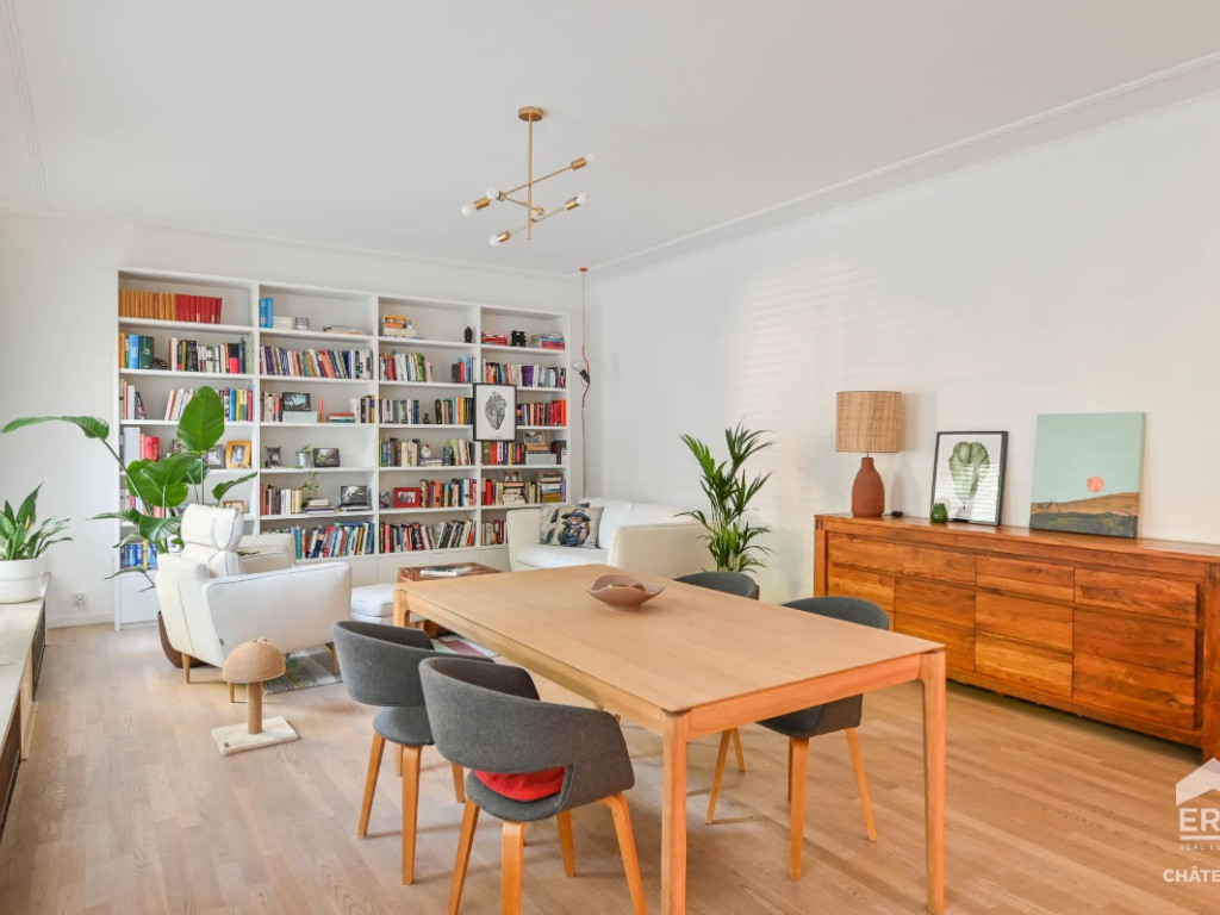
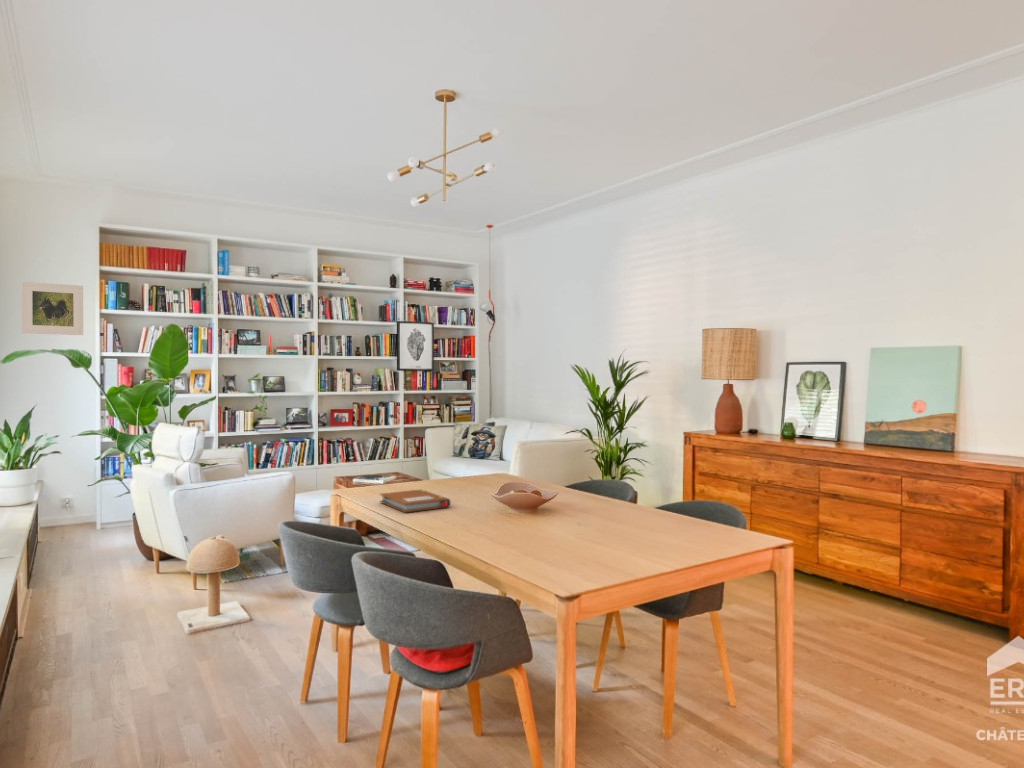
+ notebook [379,489,451,513]
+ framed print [21,281,84,336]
